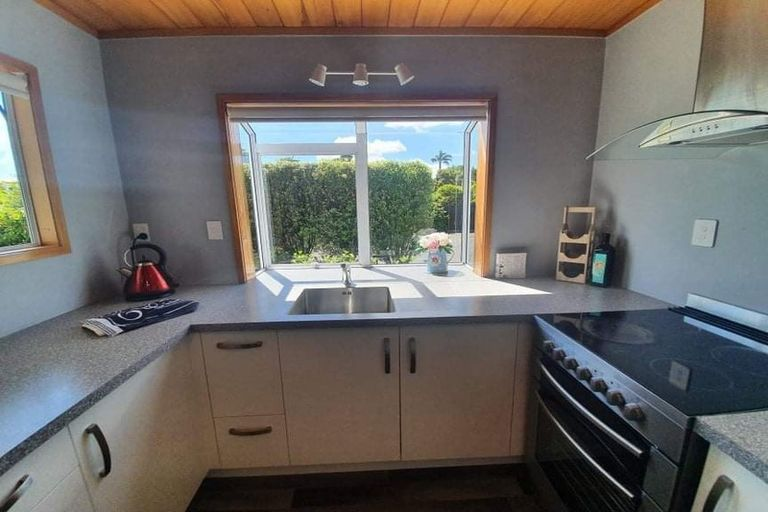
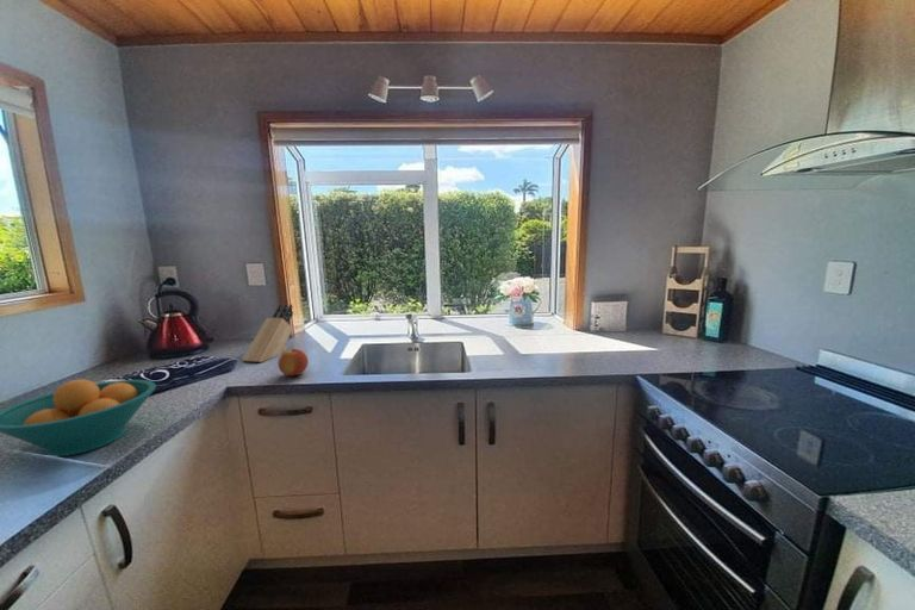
+ apple [276,347,310,376]
+ knife block [241,303,294,363]
+ fruit bowl [0,378,157,458]
